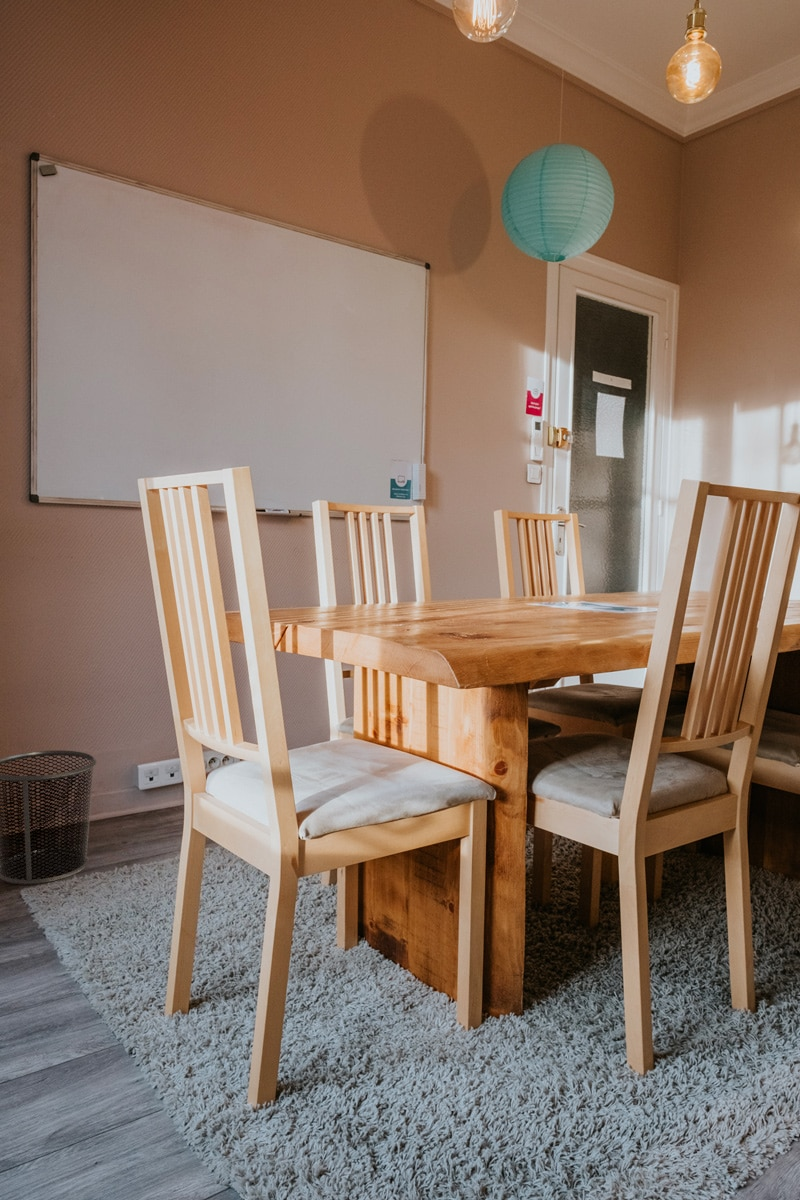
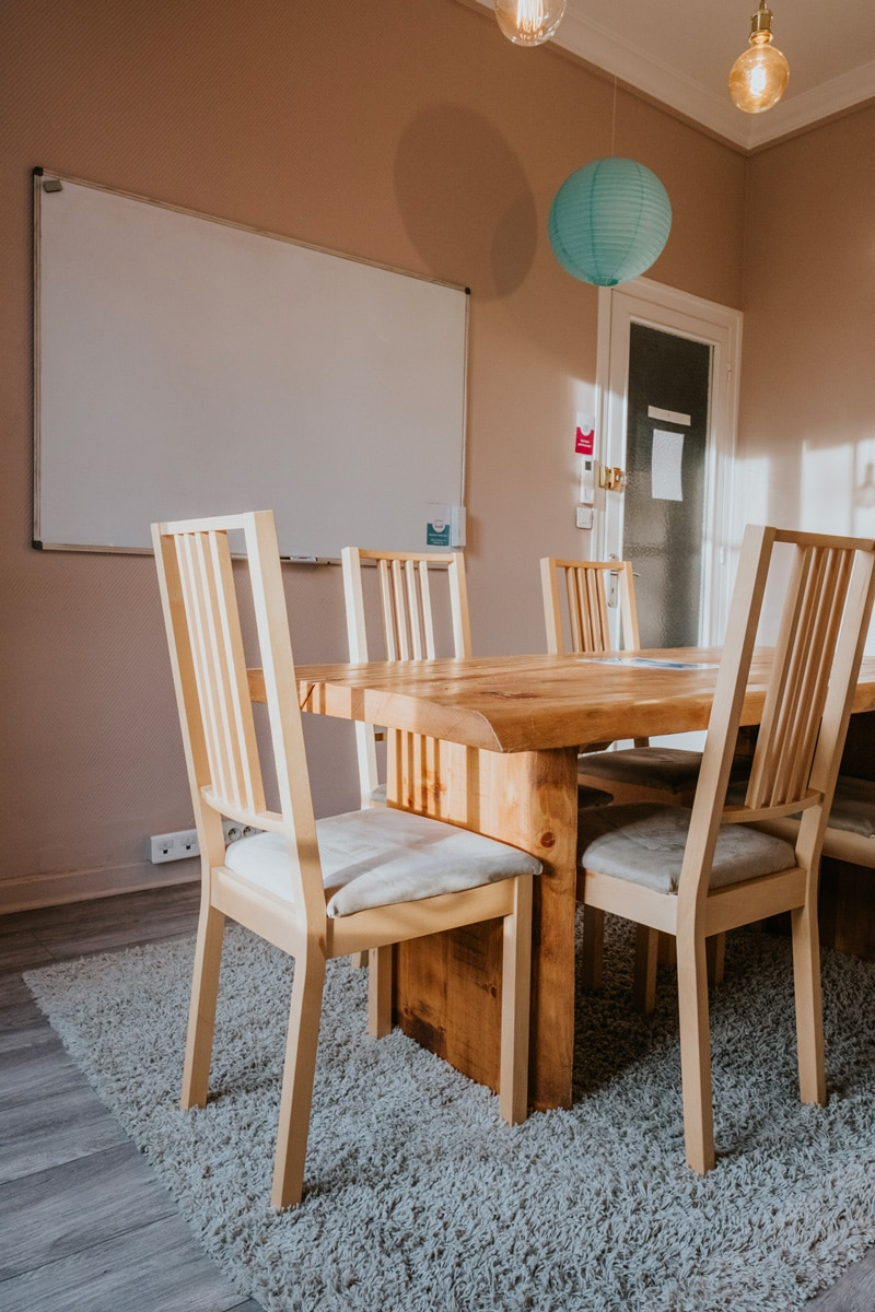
- waste bin [0,749,97,886]
